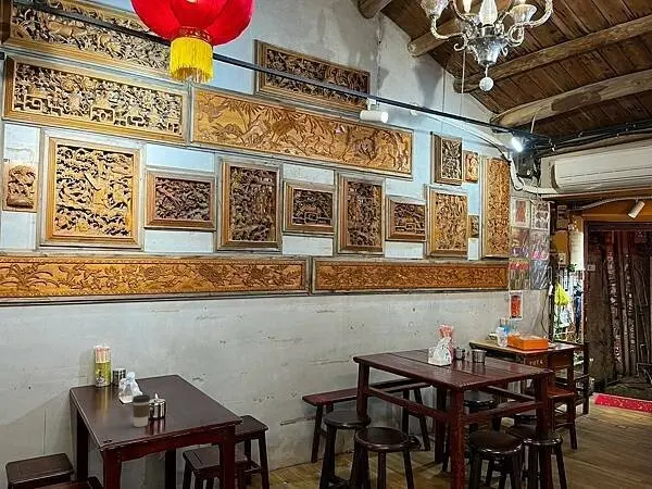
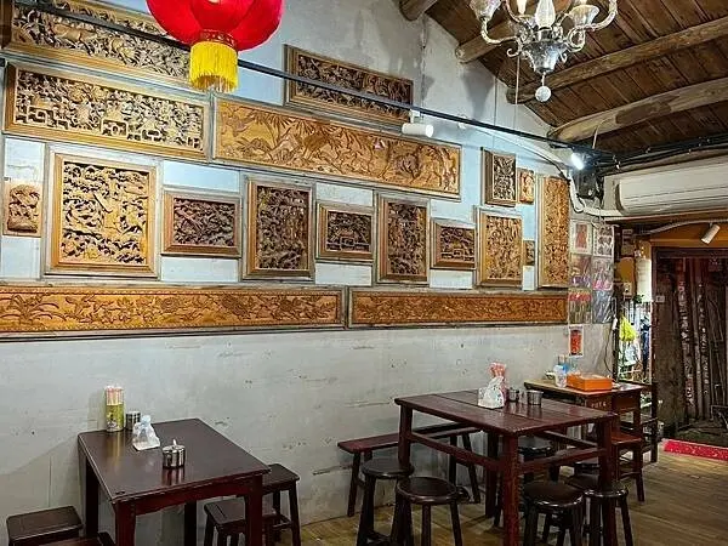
- coffee cup [131,393,151,428]
